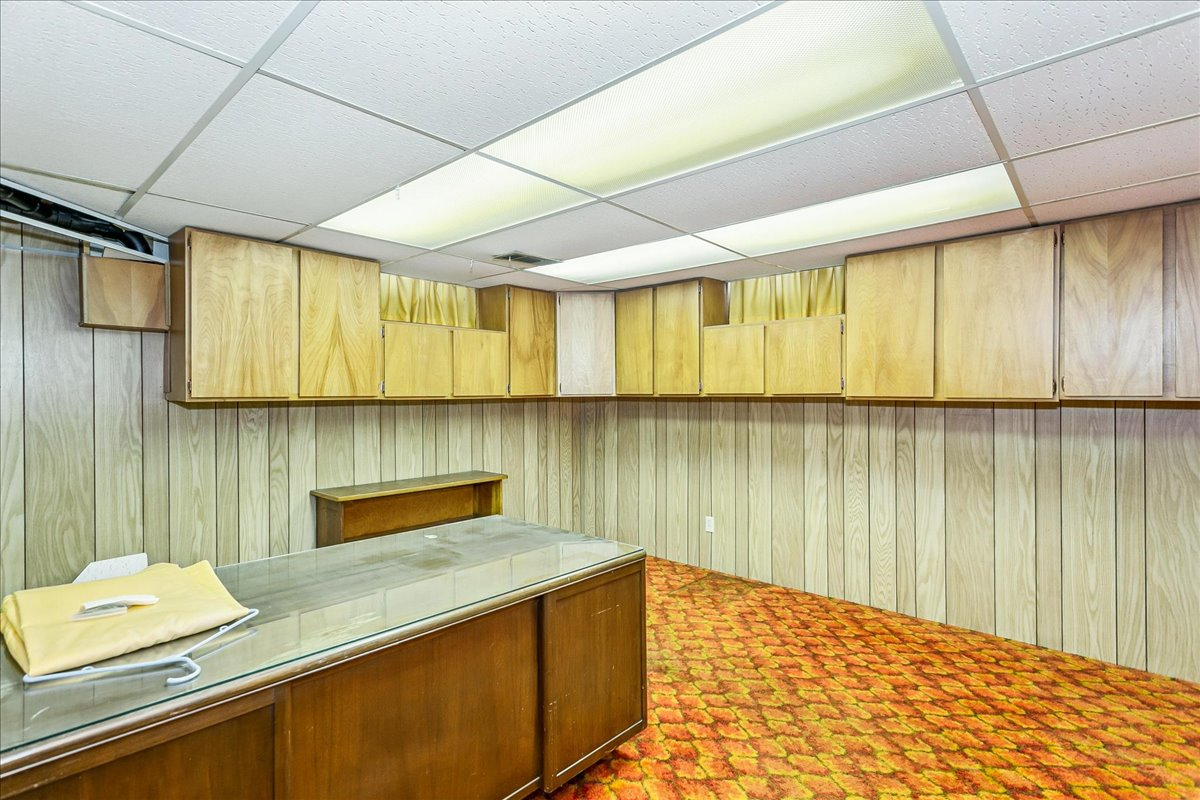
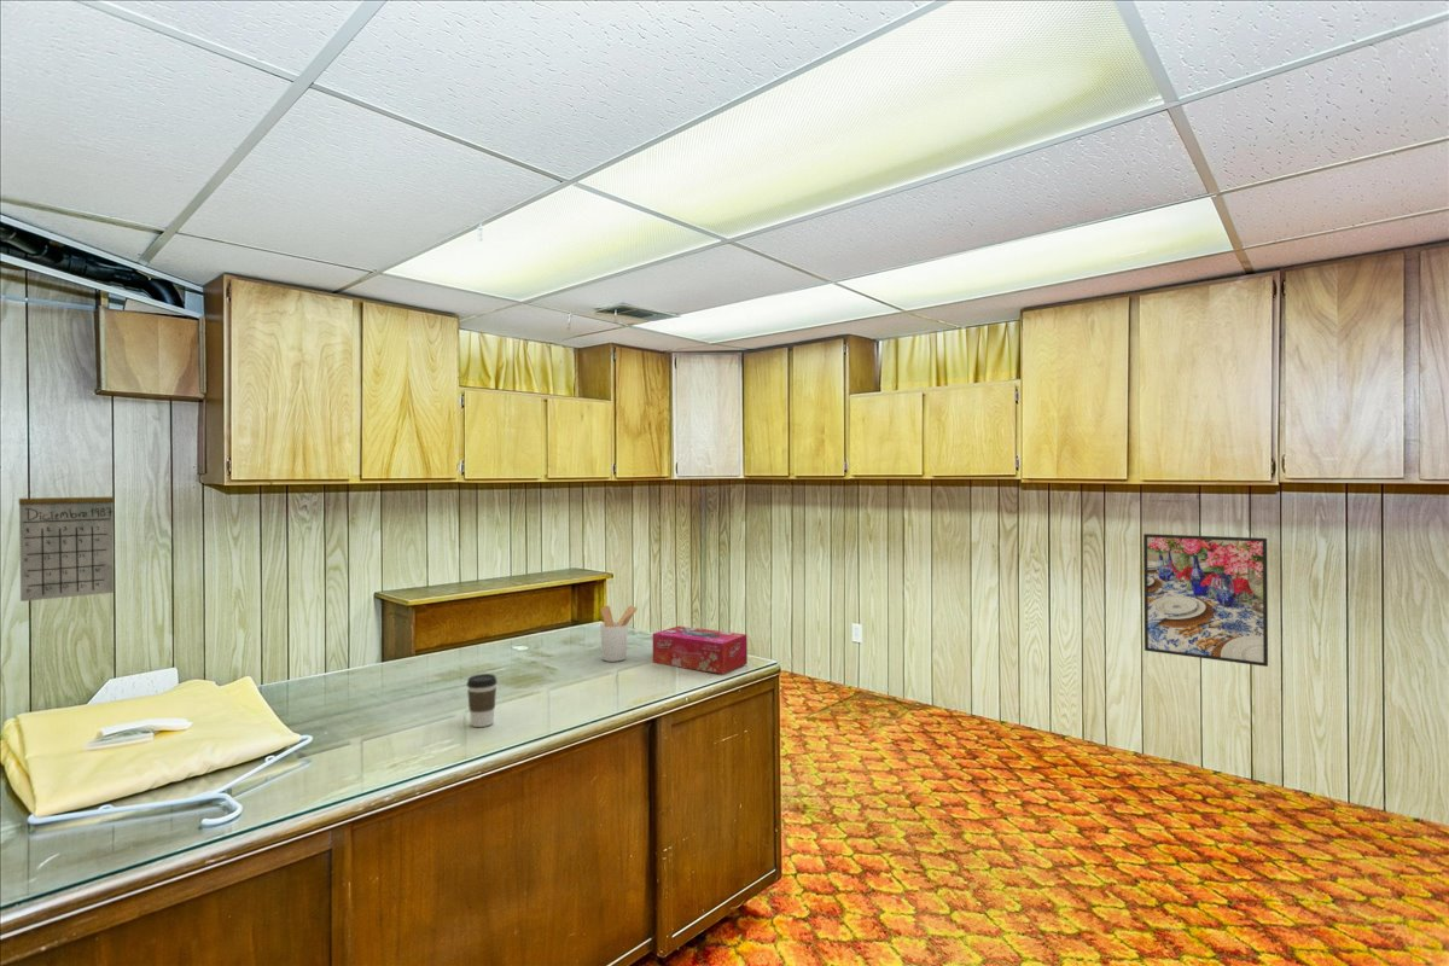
+ calendar [18,473,115,603]
+ utensil holder [599,605,639,663]
+ tissue box [652,625,749,675]
+ coffee cup [466,673,499,728]
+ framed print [1142,533,1269,668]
